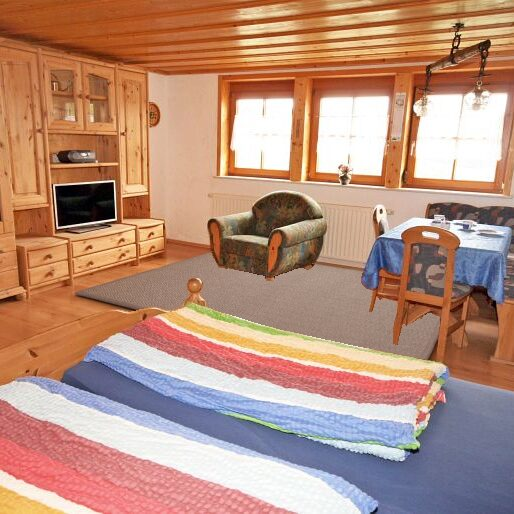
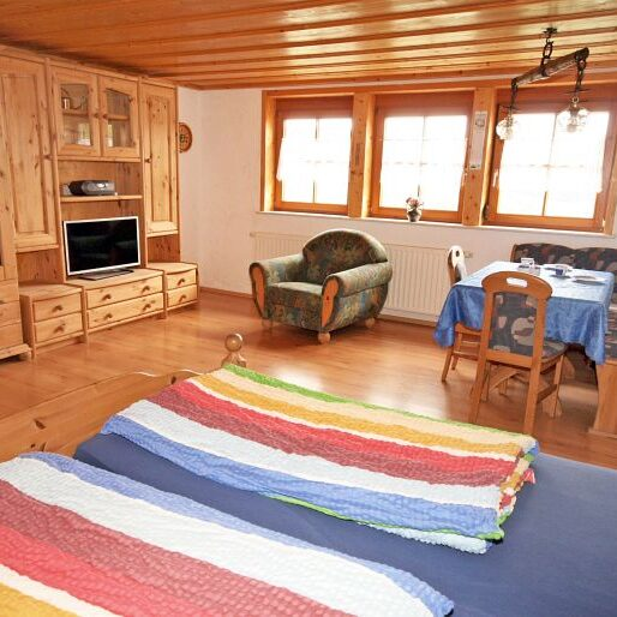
- rug [74,251,441,361]
